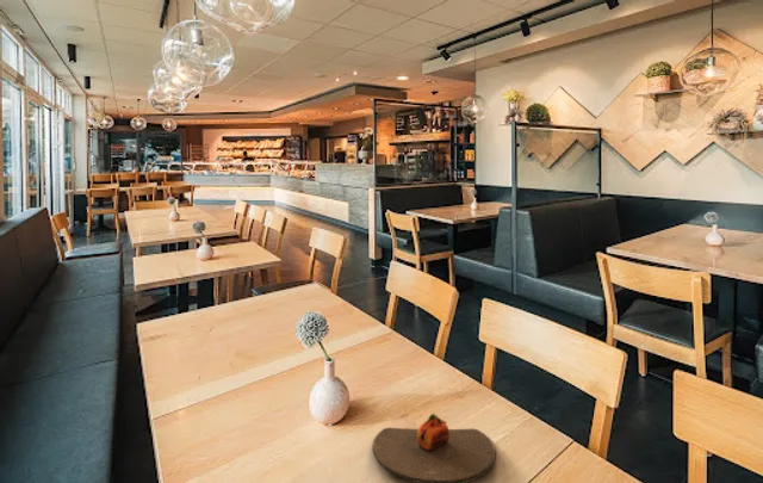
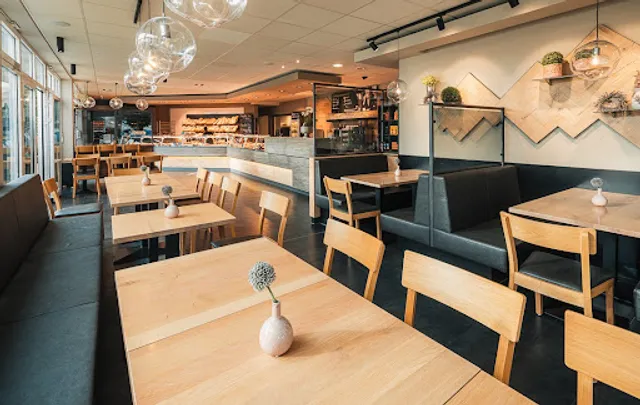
- plate [372,411,497,483]
